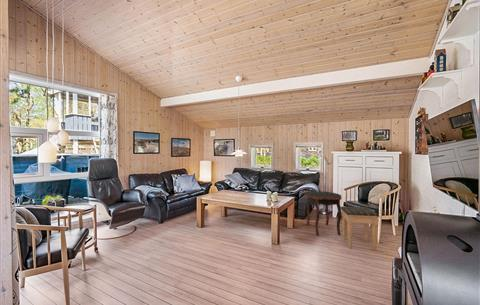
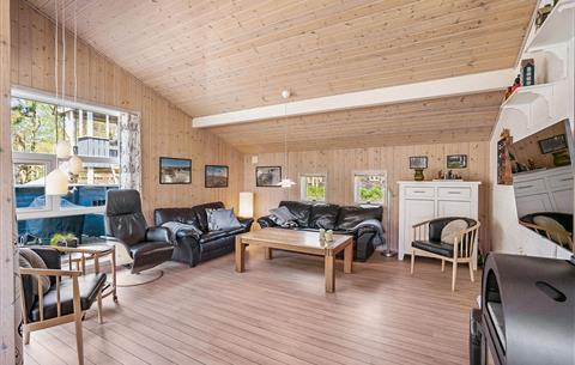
- footstool [341,205,381,251]
- side table [304,190,342,236]
